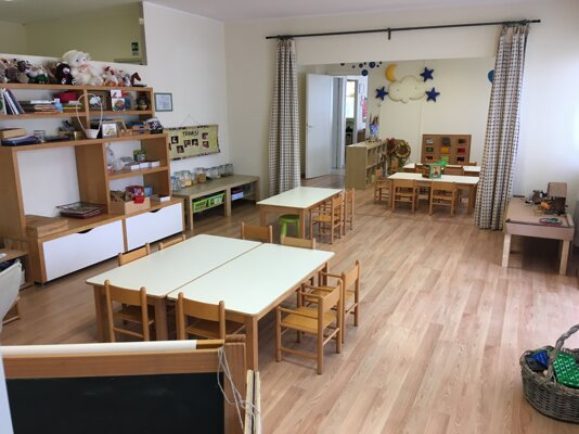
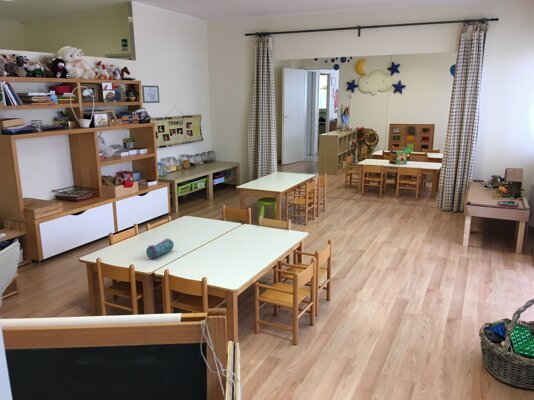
+ pencil case [145,237,175,260]
